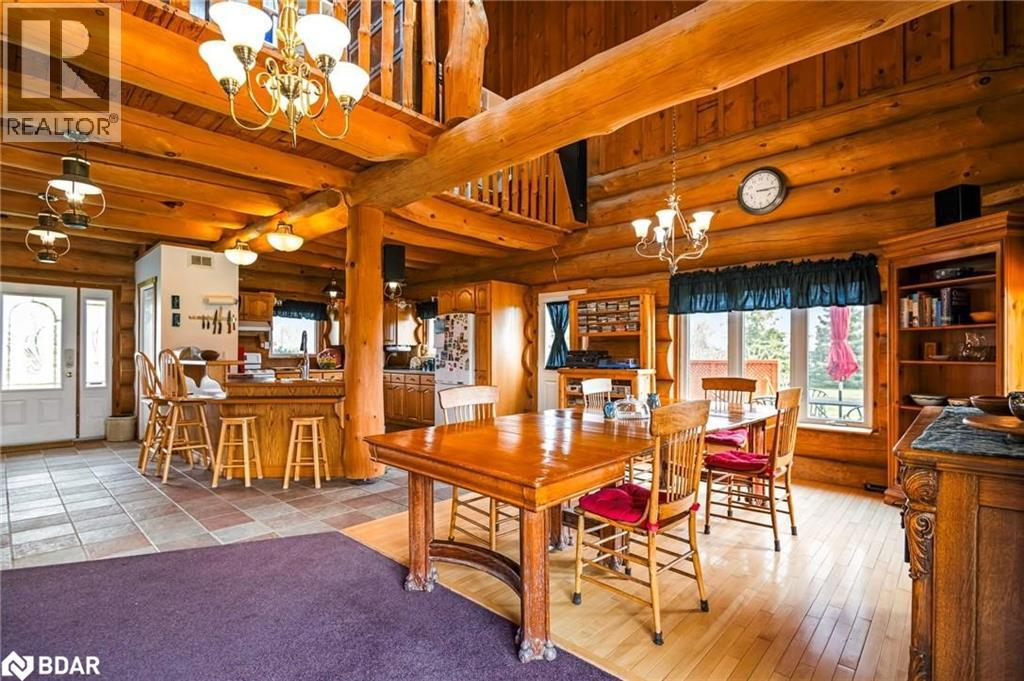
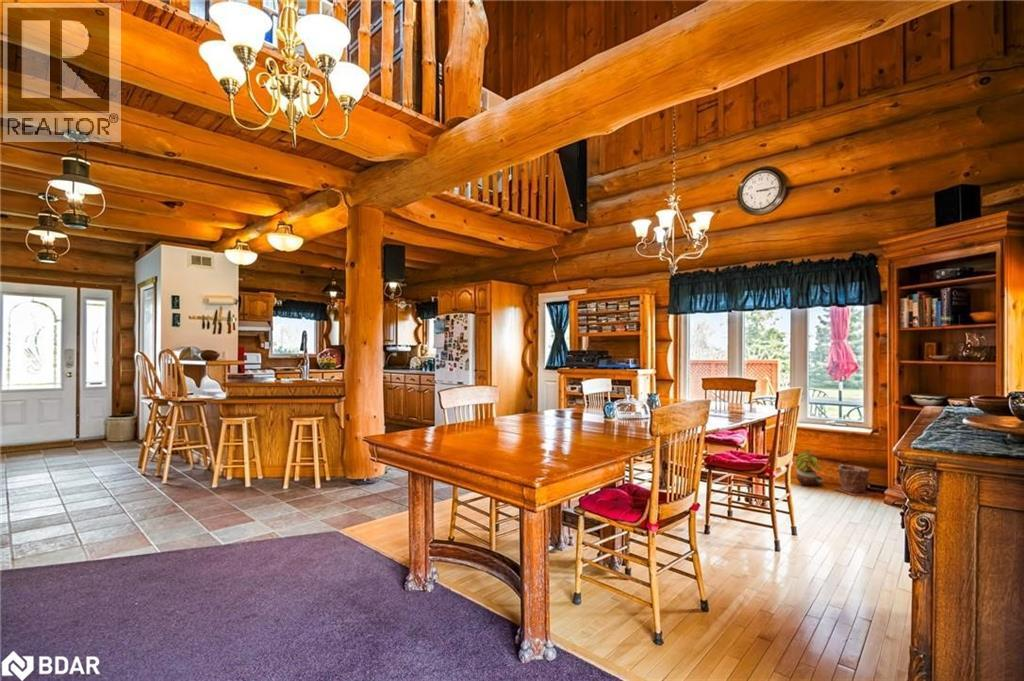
+ potted plant [794,448,824,487]
+ plant pot [833,463,875,497]
